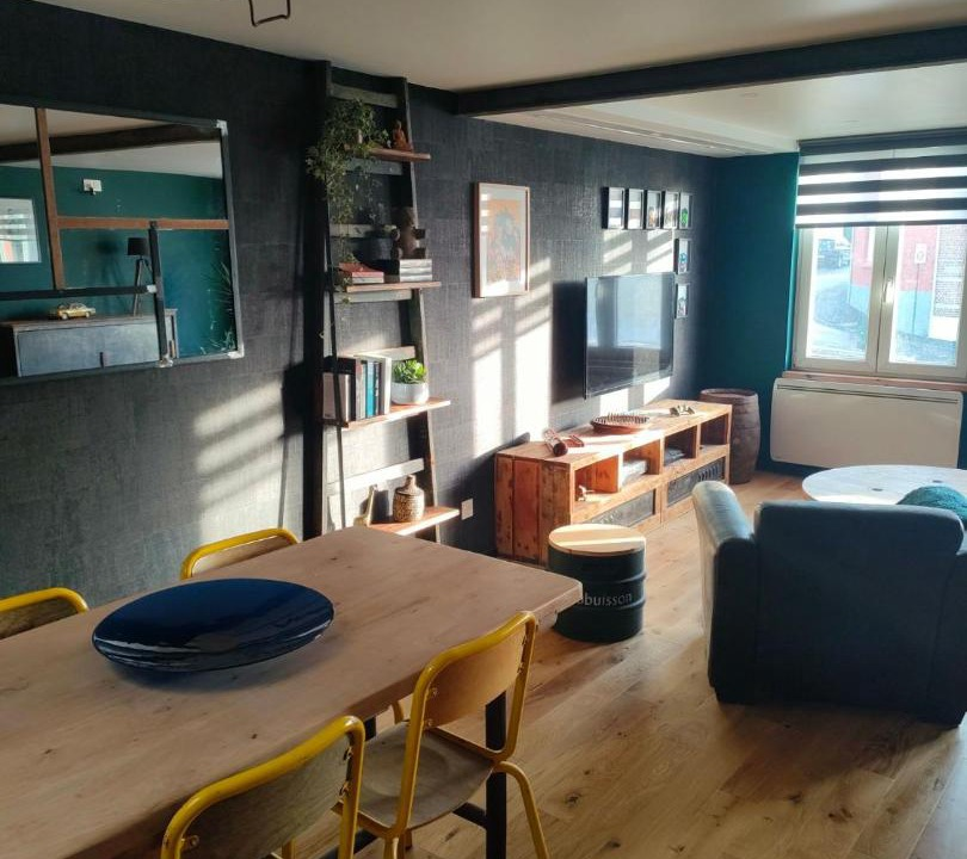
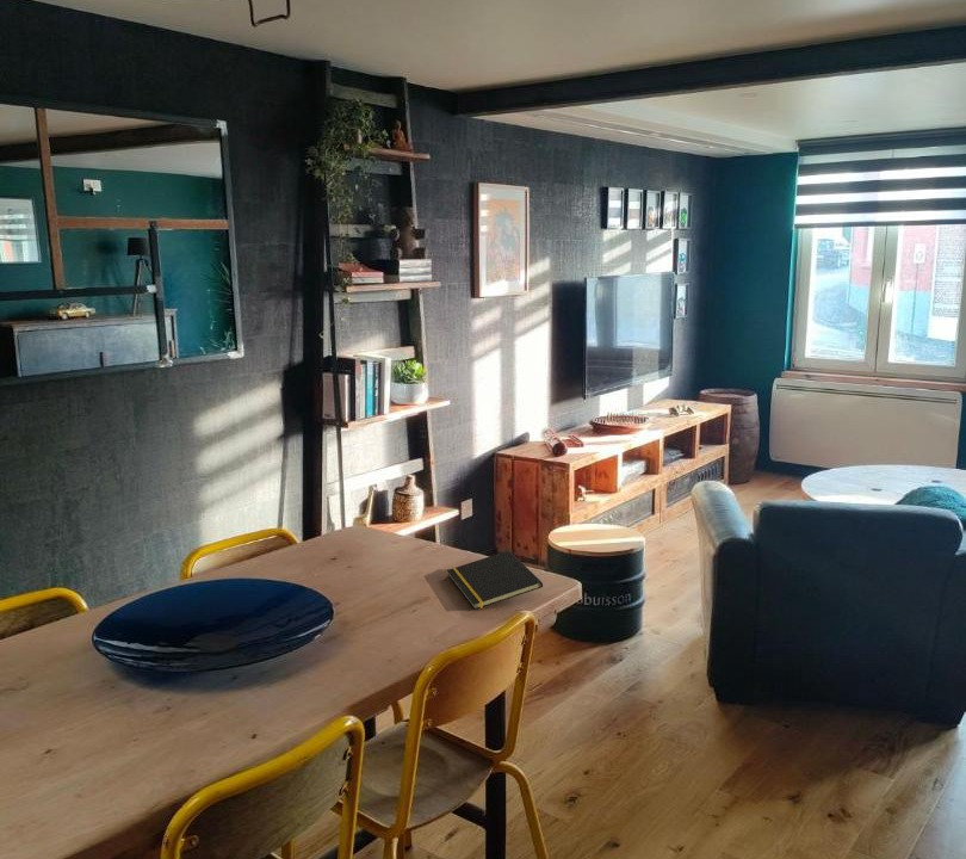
+ notepad [446,549,544,611]
